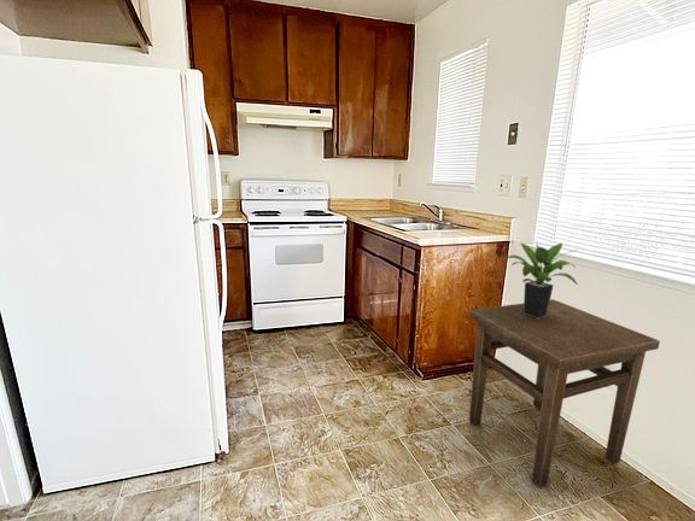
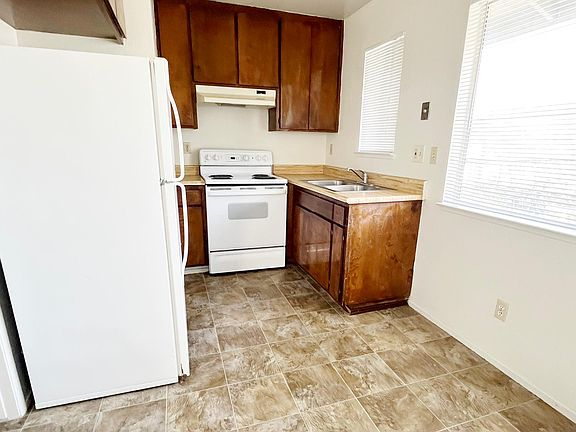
- potted plant [500,242,579,318]
- side table [468,298,661,490]
